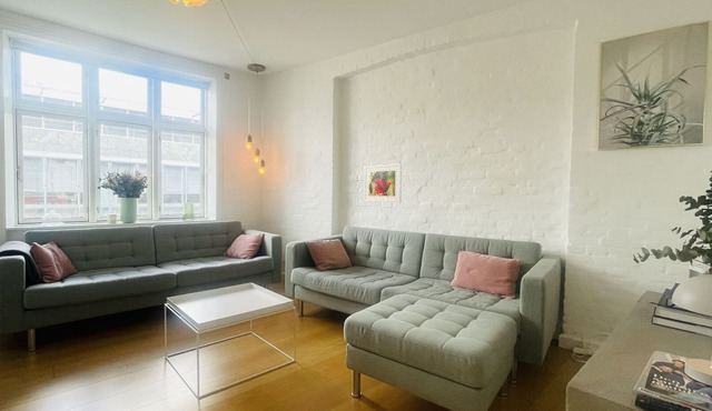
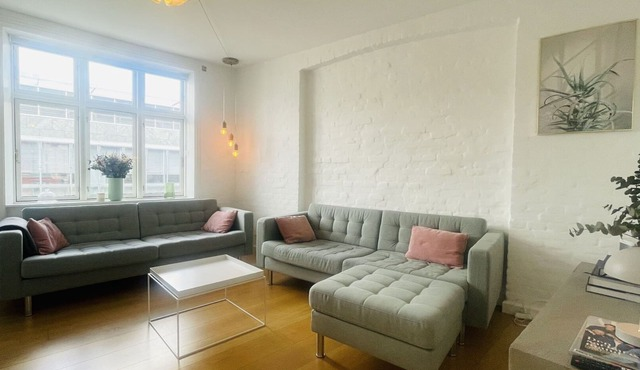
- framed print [363,162,403,203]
